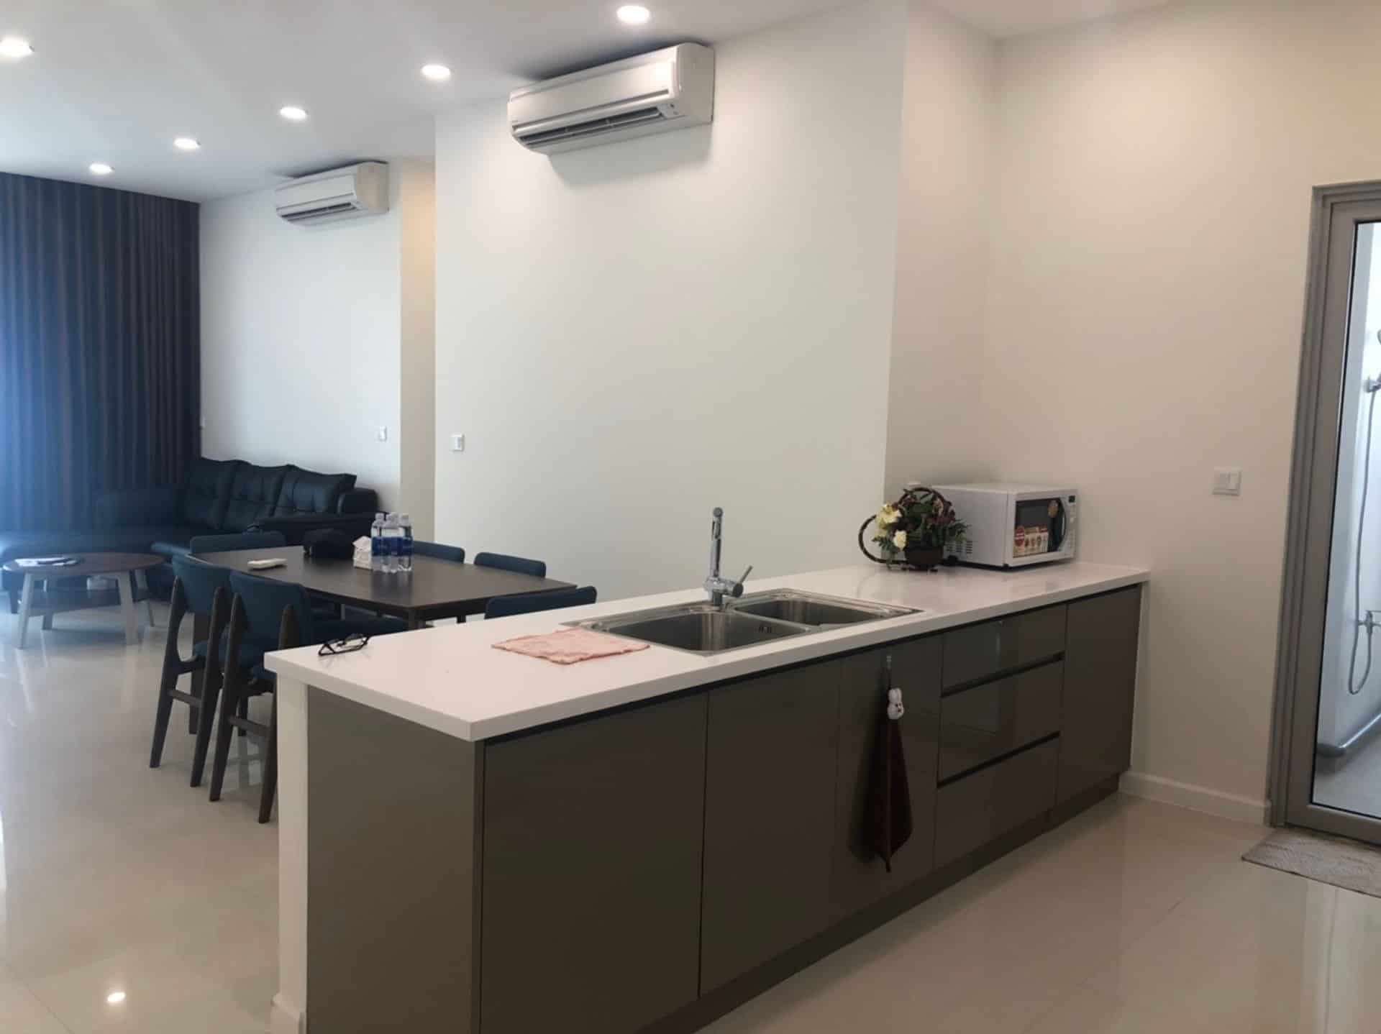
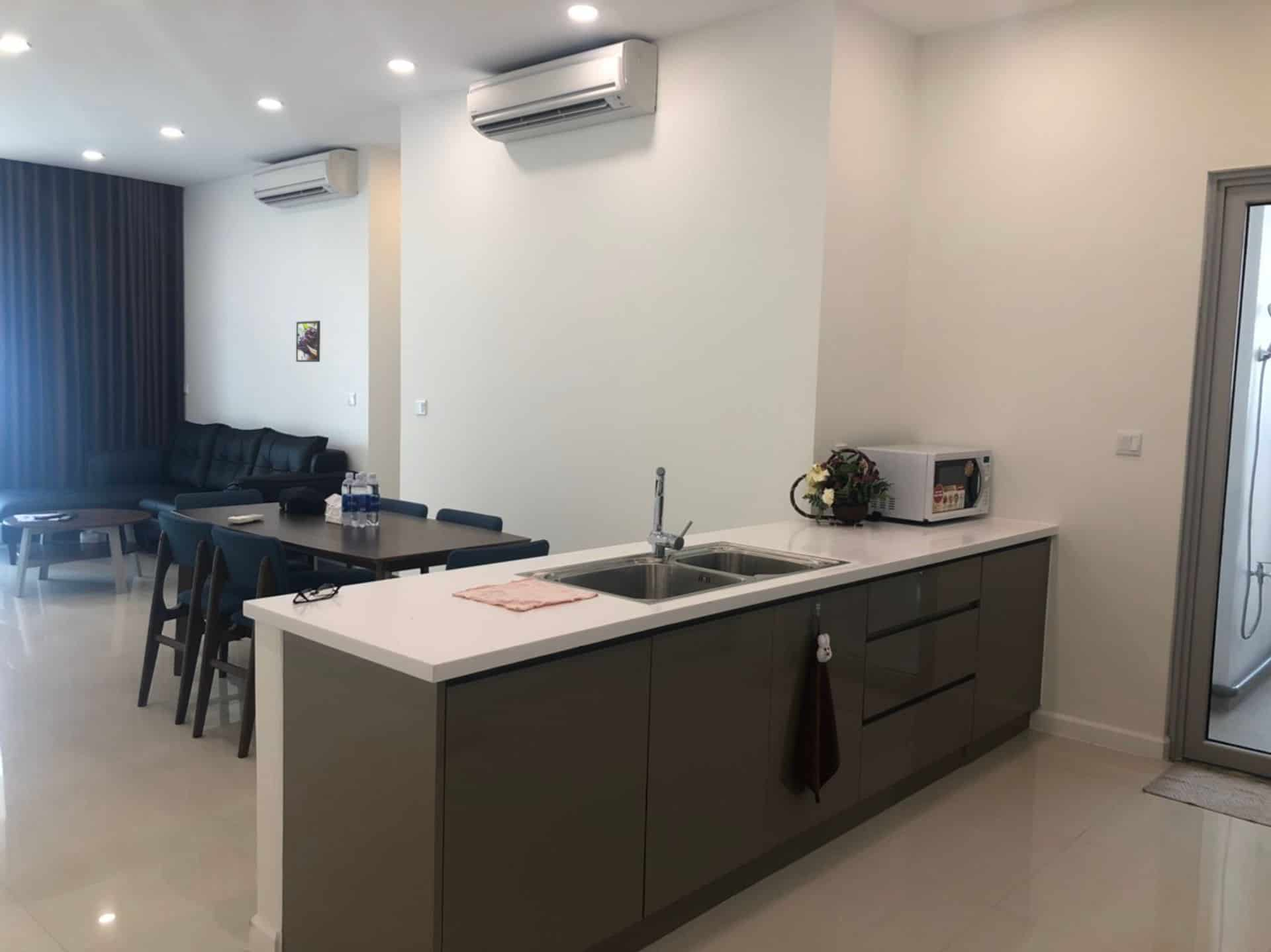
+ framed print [295,320,321,363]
